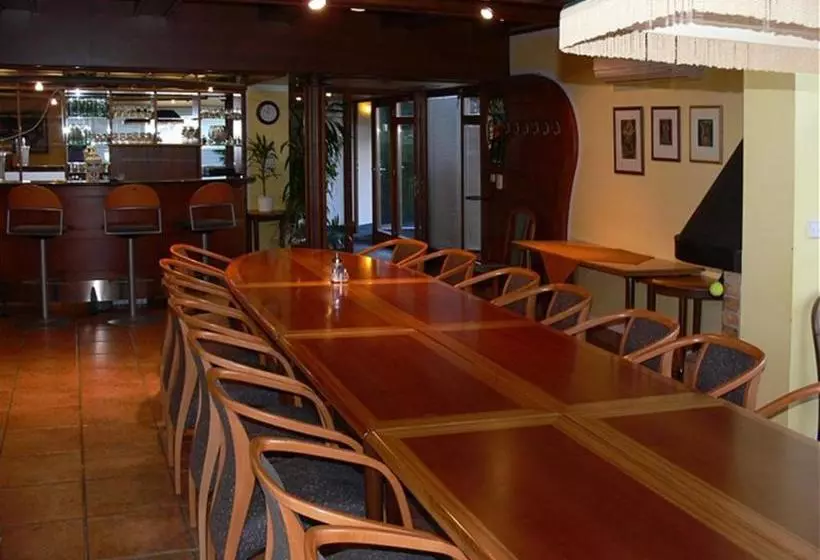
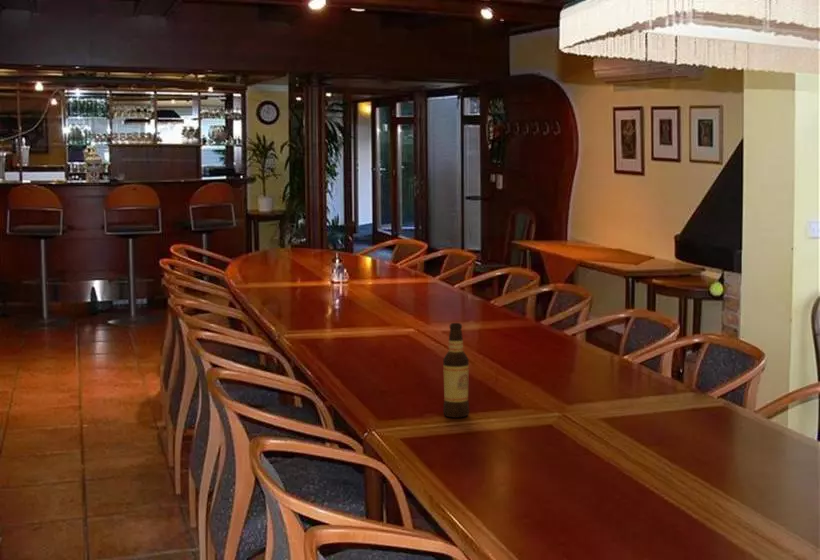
+ bottle [442,322,470,419]
